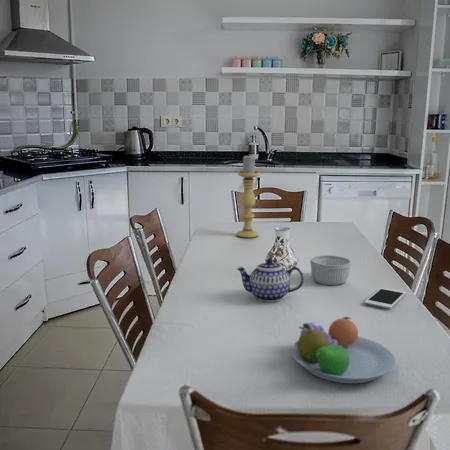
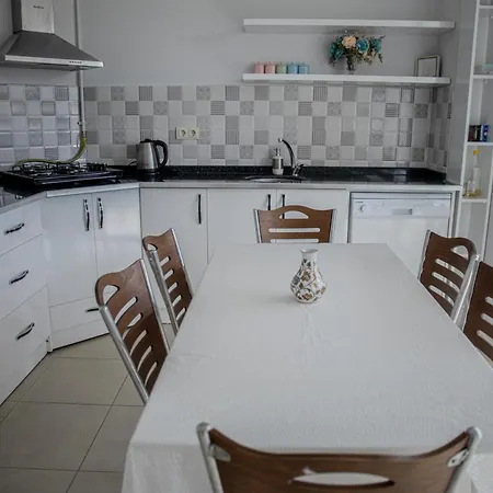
- candle holder [236,155,260,239]
- cell phone [363,287,407,310]
- fruit bowl [291,316,397,385]
- teapot [236,258,305,303]
- ramekin [309,254,352,286]
